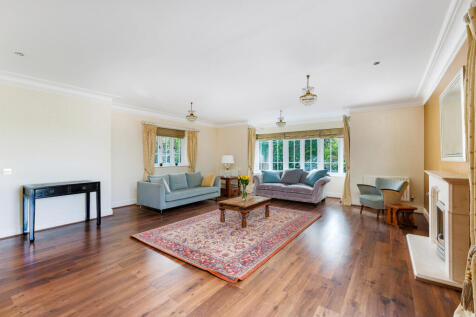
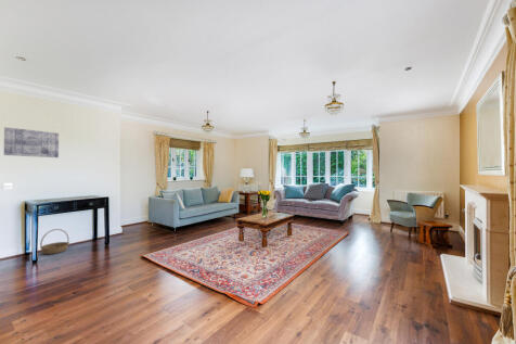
+ basket [39,228,70,255]
+ wall art [3,126,60,158]
